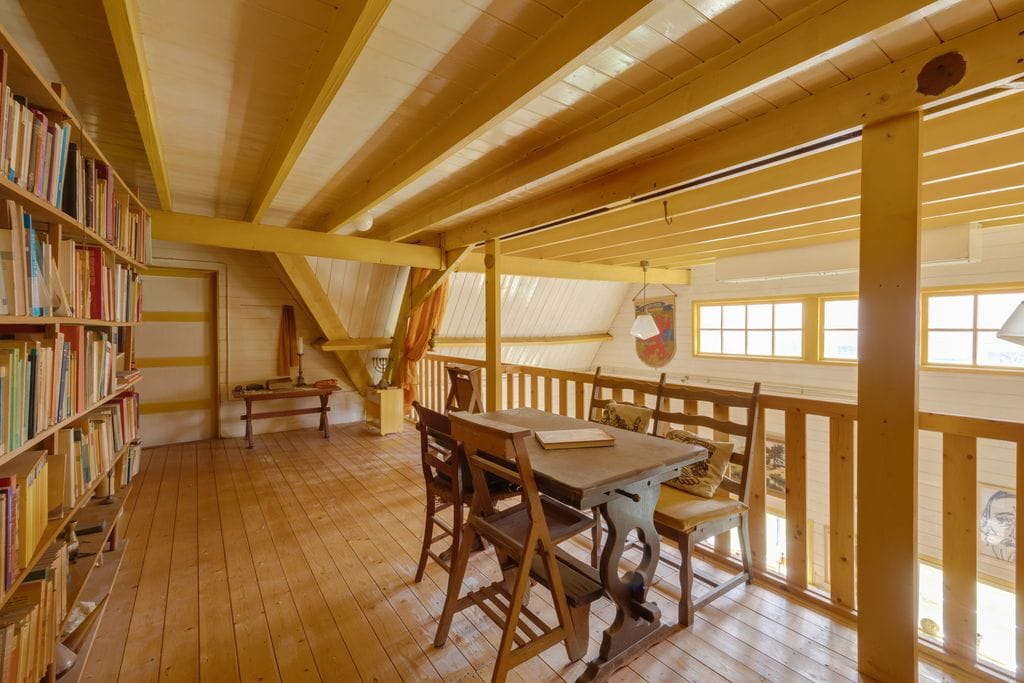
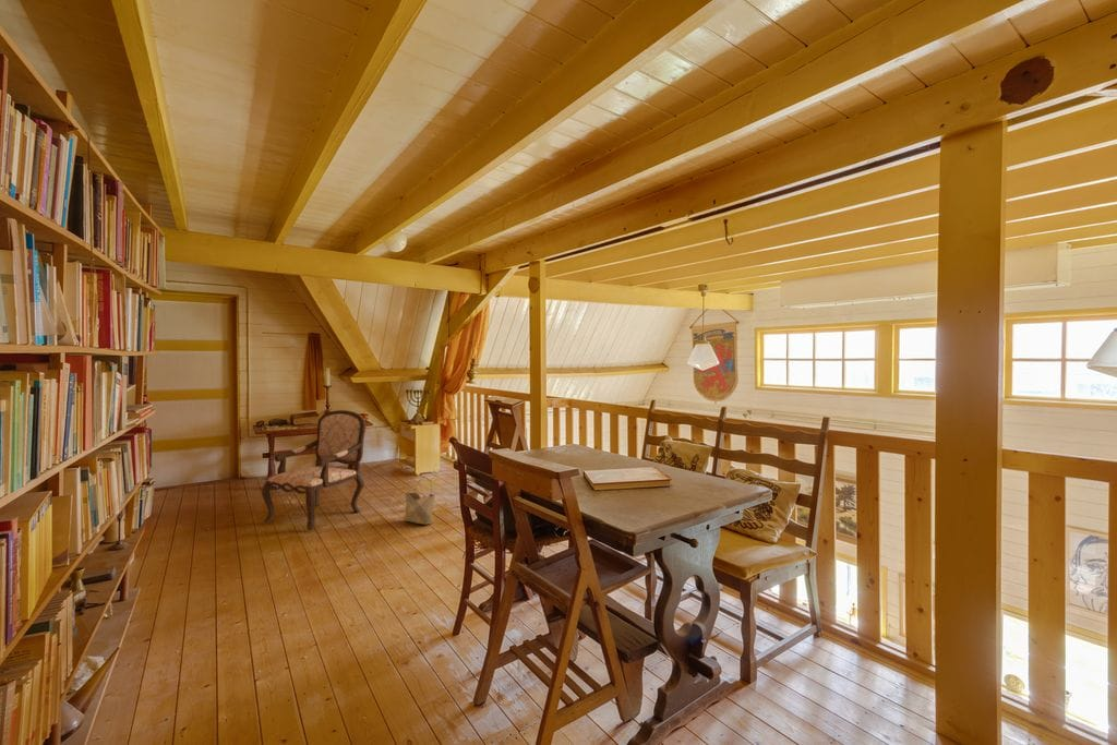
+ armchair [261,409,367,531]
+ woven basket [403,476,436,526]
